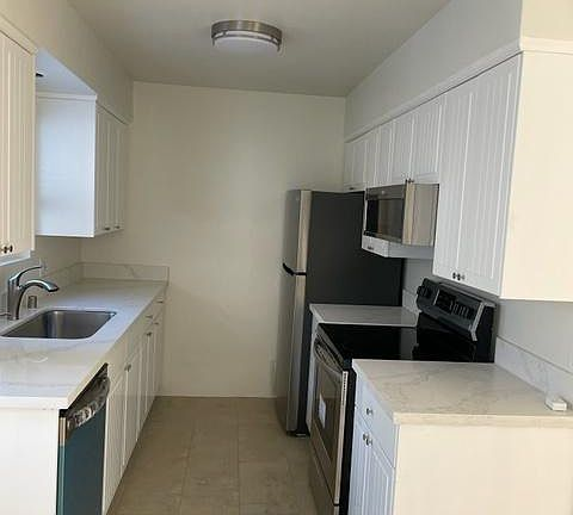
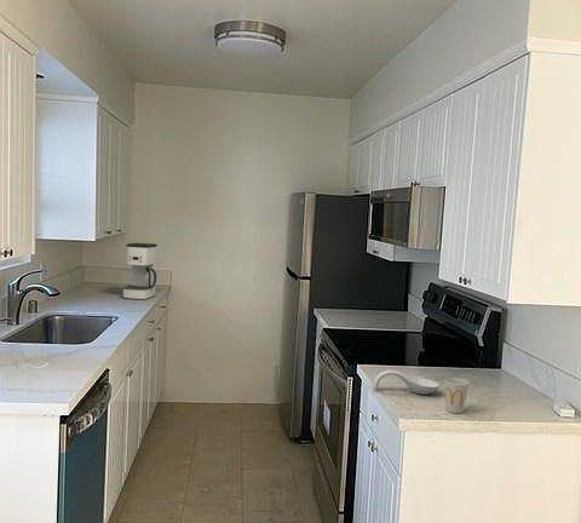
+ coffee maker [122,242,159,300]
+ spoon rest [372,369,441,396]
+ cup [443,377,471,414]
